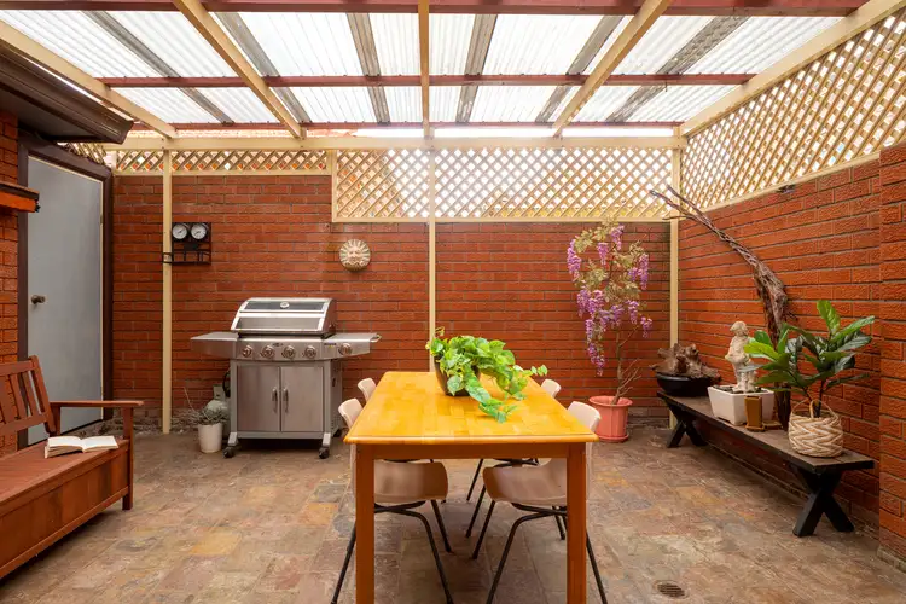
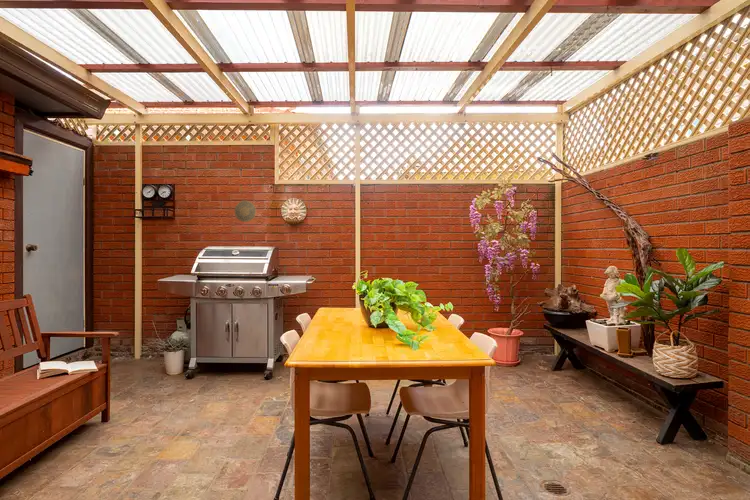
+ decorative plate [233,200,257,223]
